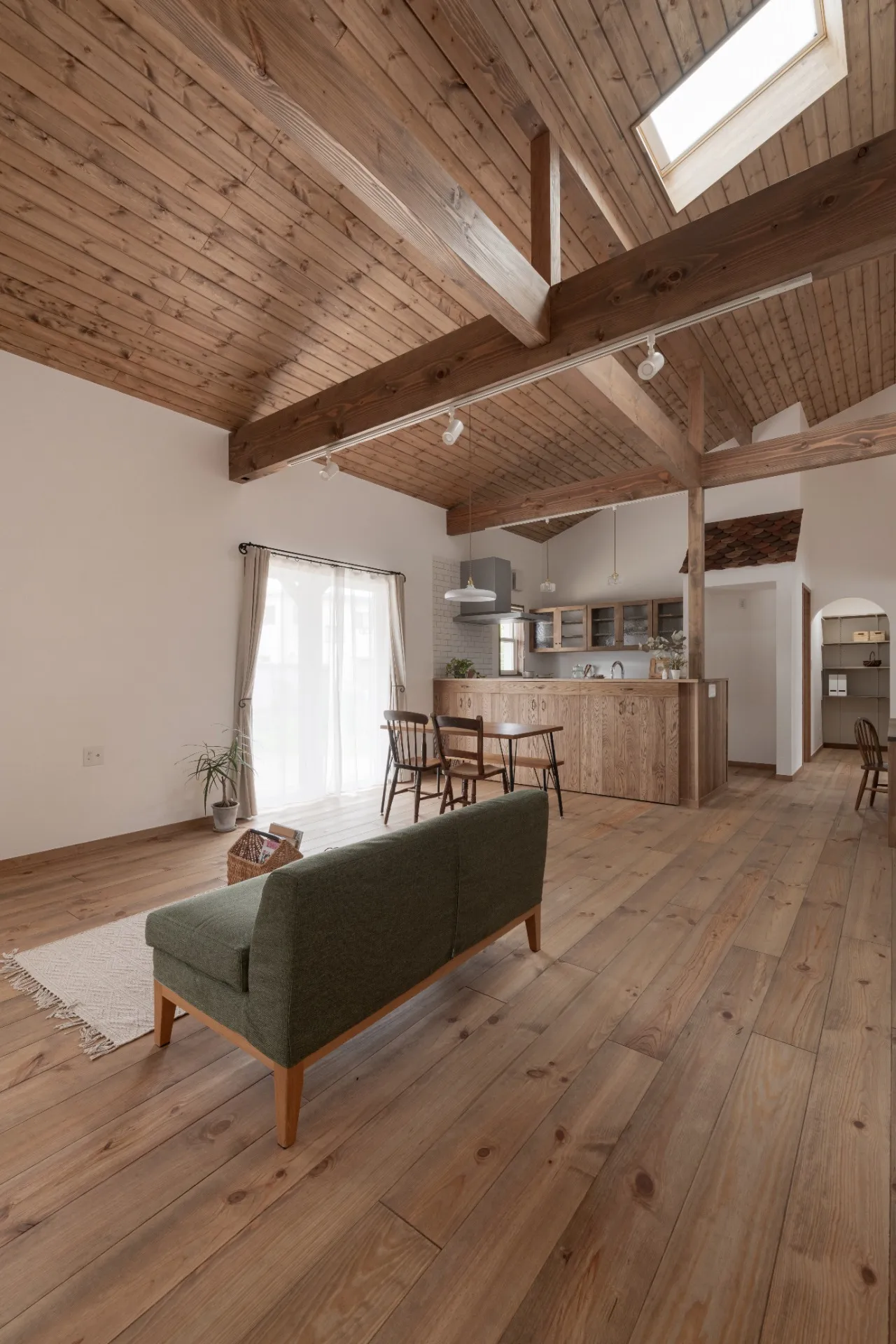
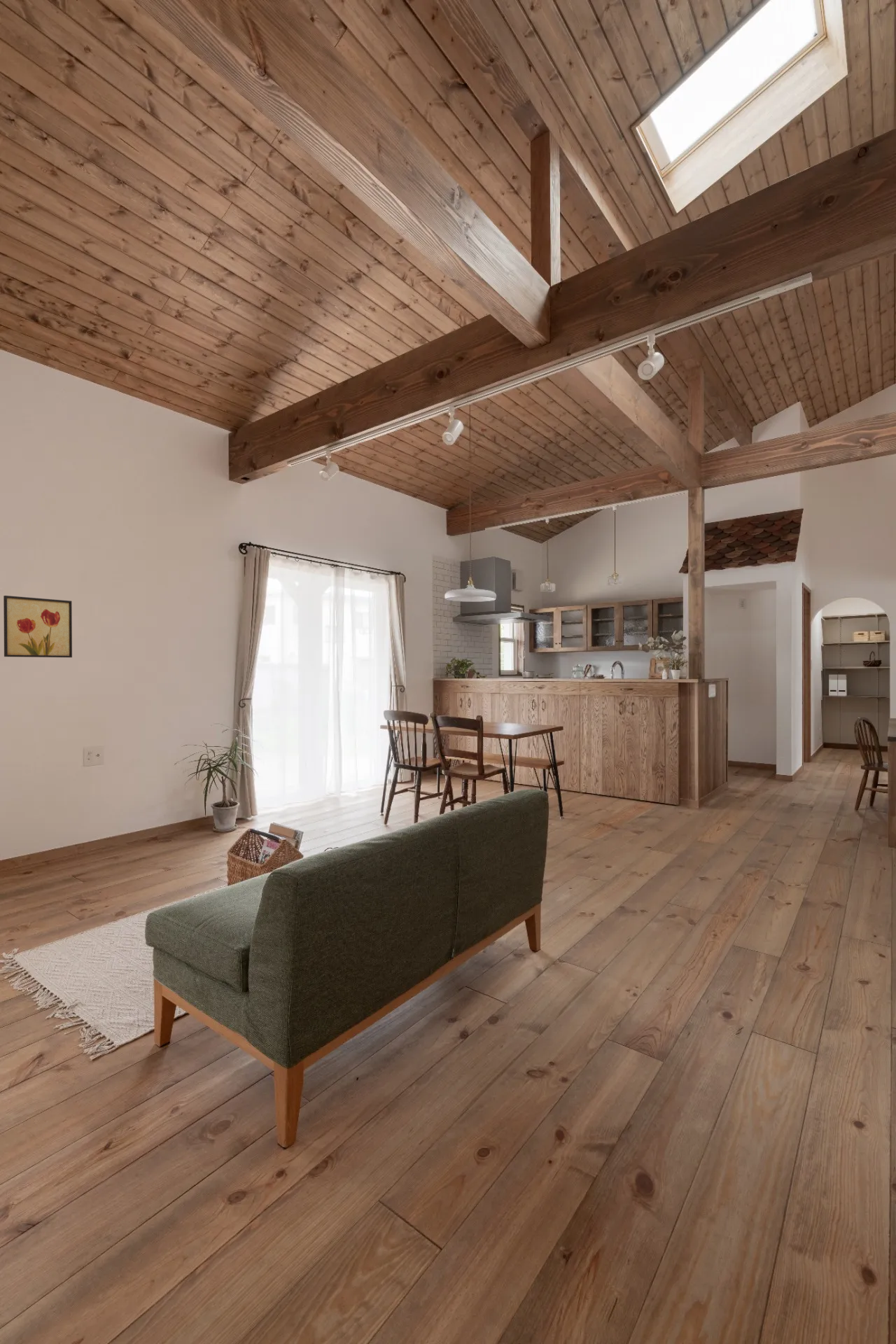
+ wall art [3,595,73,658]
